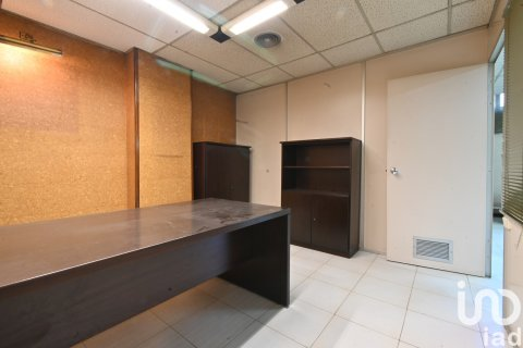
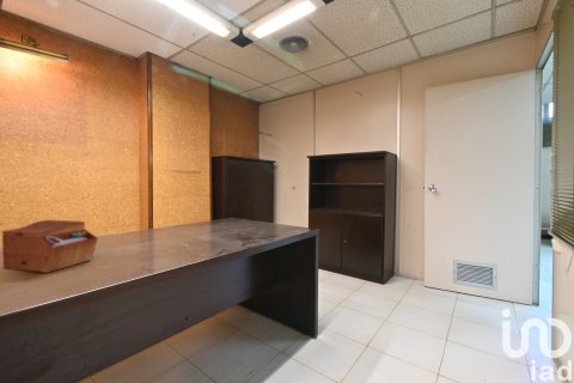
+ sewing box [1,219,99,274]
